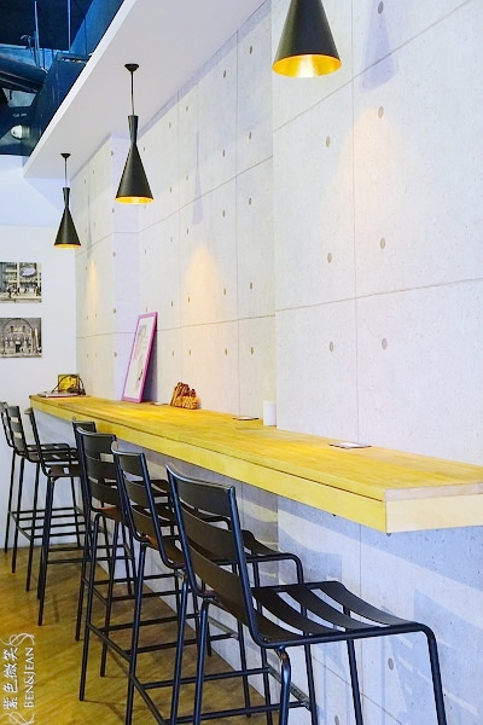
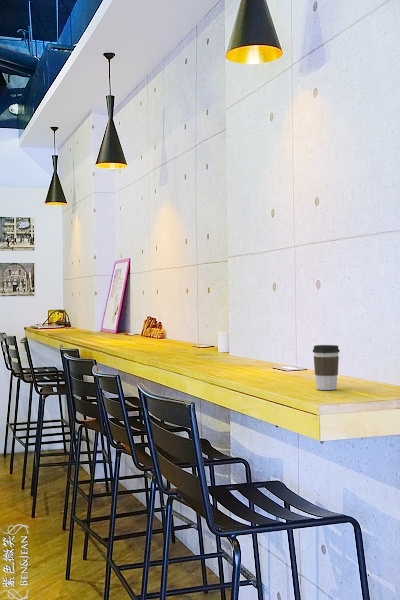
+ coffee cup [312,344,340,391]
